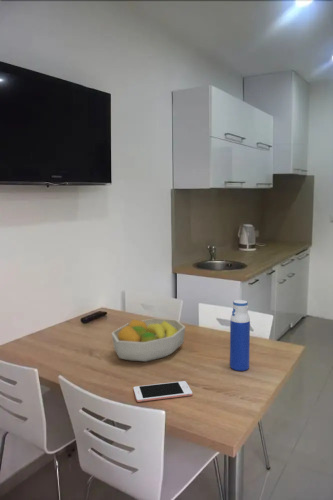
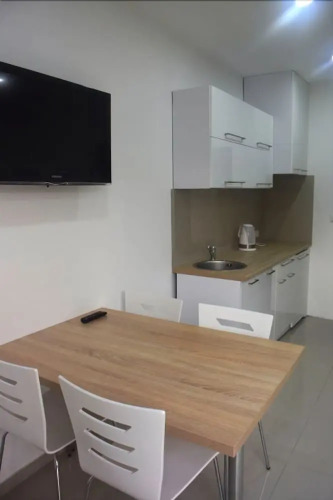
- fruit bowl [111,318,186,363]
- cell phone [132,380,193,403]
- water bottle [229,299,251,372]
